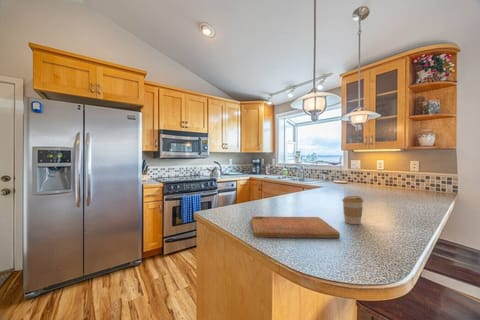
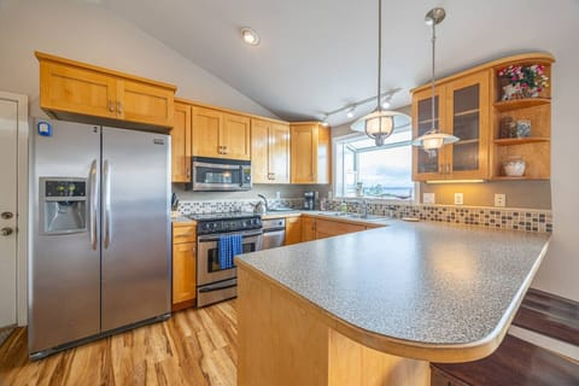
- coffee cup [341,195,364,225]
- cutting board [251,216,341,239]
